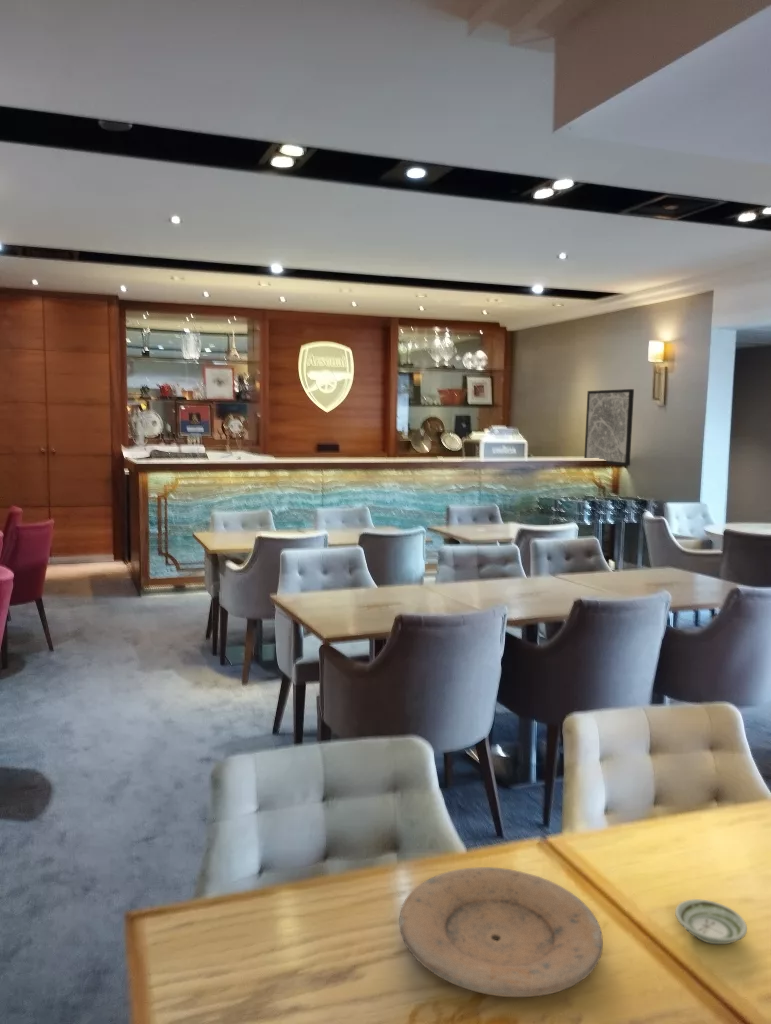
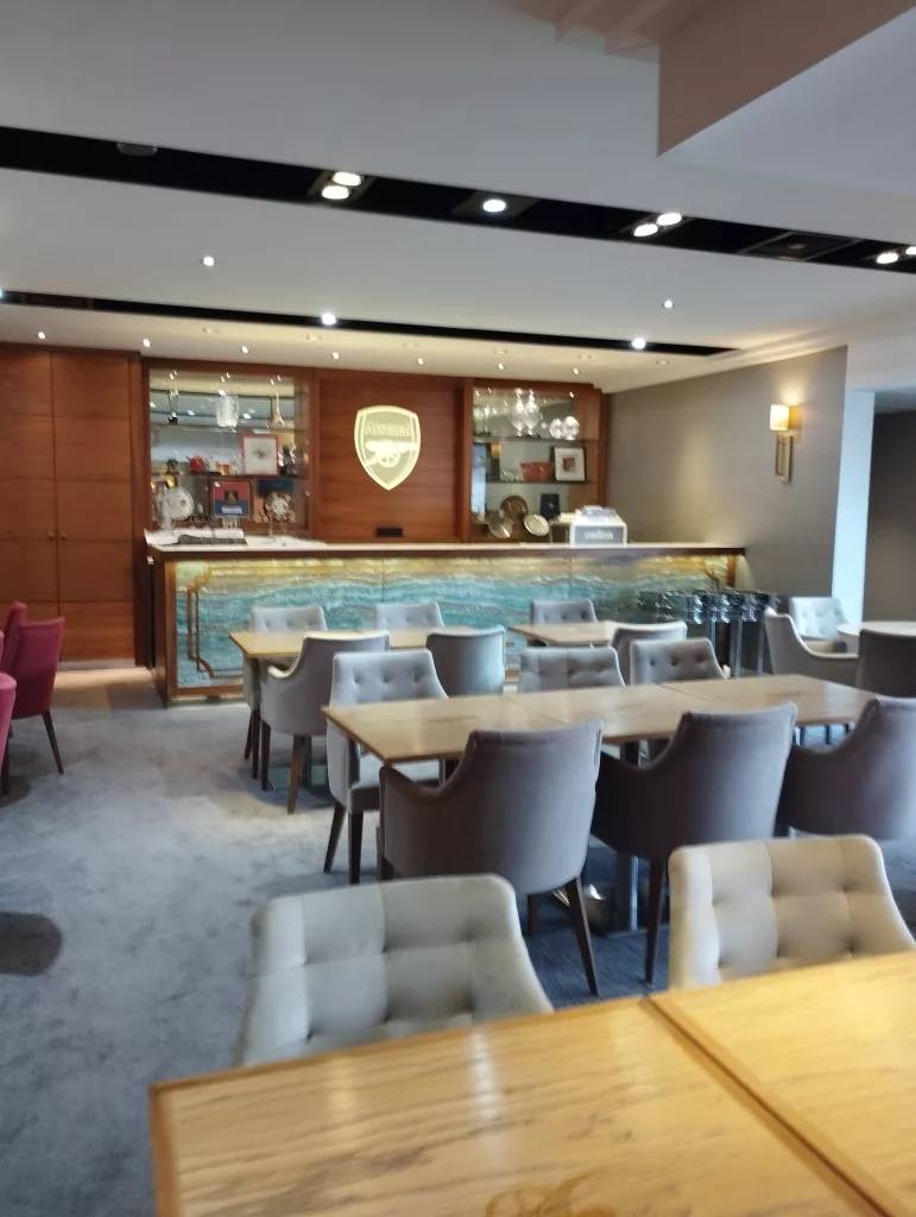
- plate [398,866,604,998]
- saucer [674,898,748,945]
- wall art [583,388,635,467]
